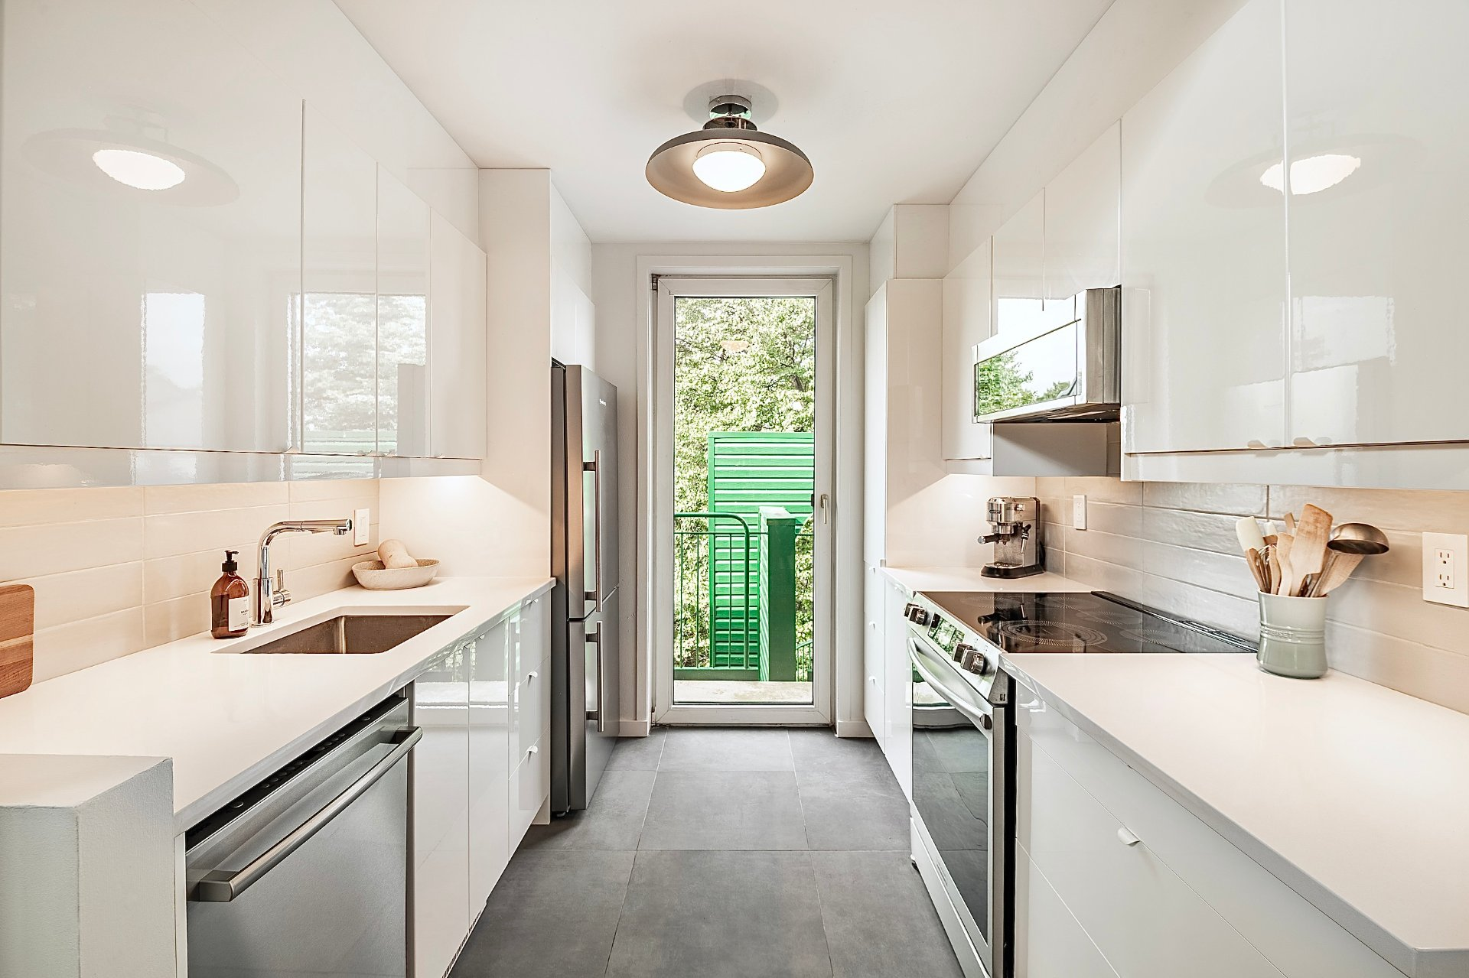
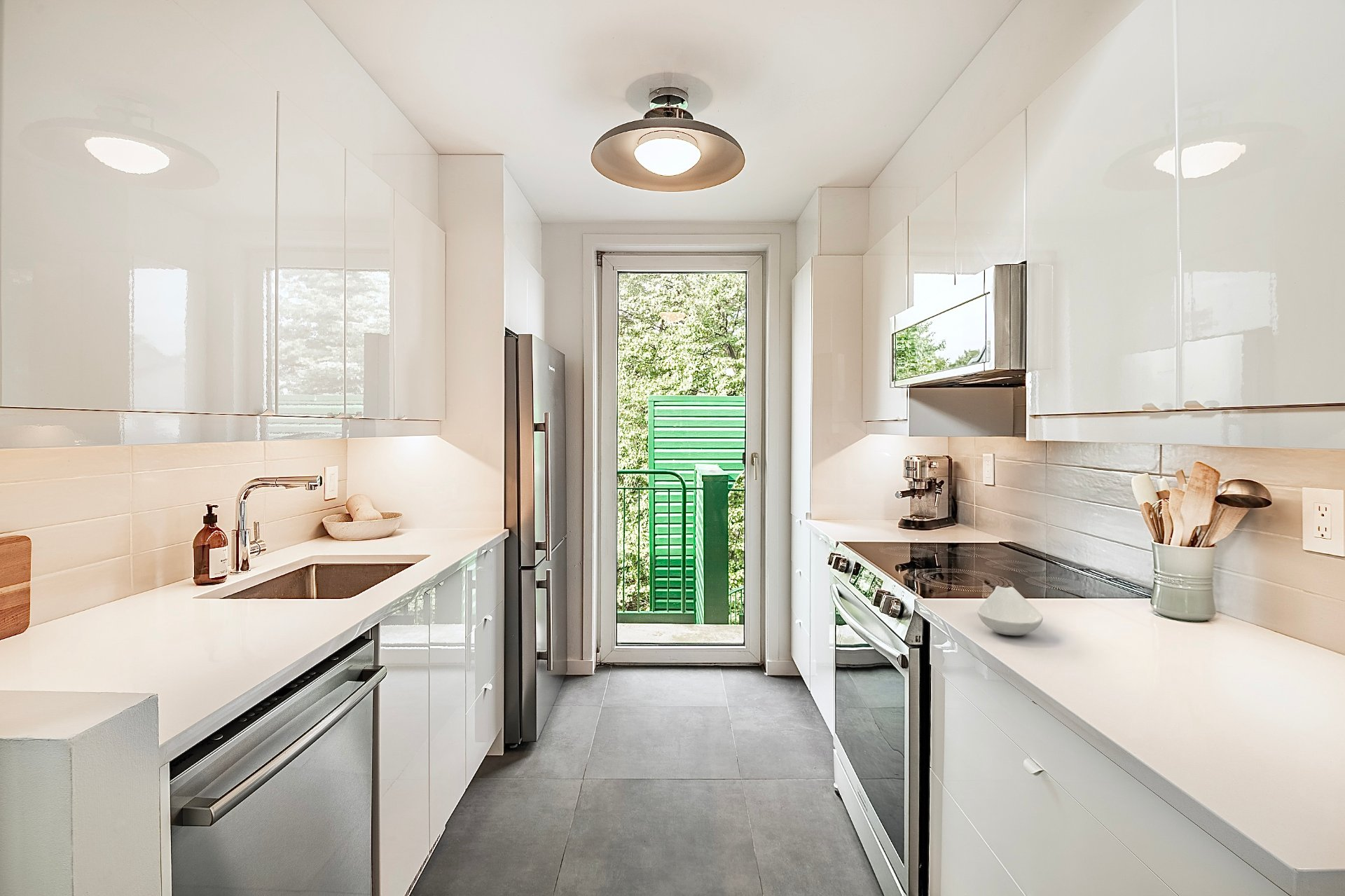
+ spoon rest [977,585,1044,636]
